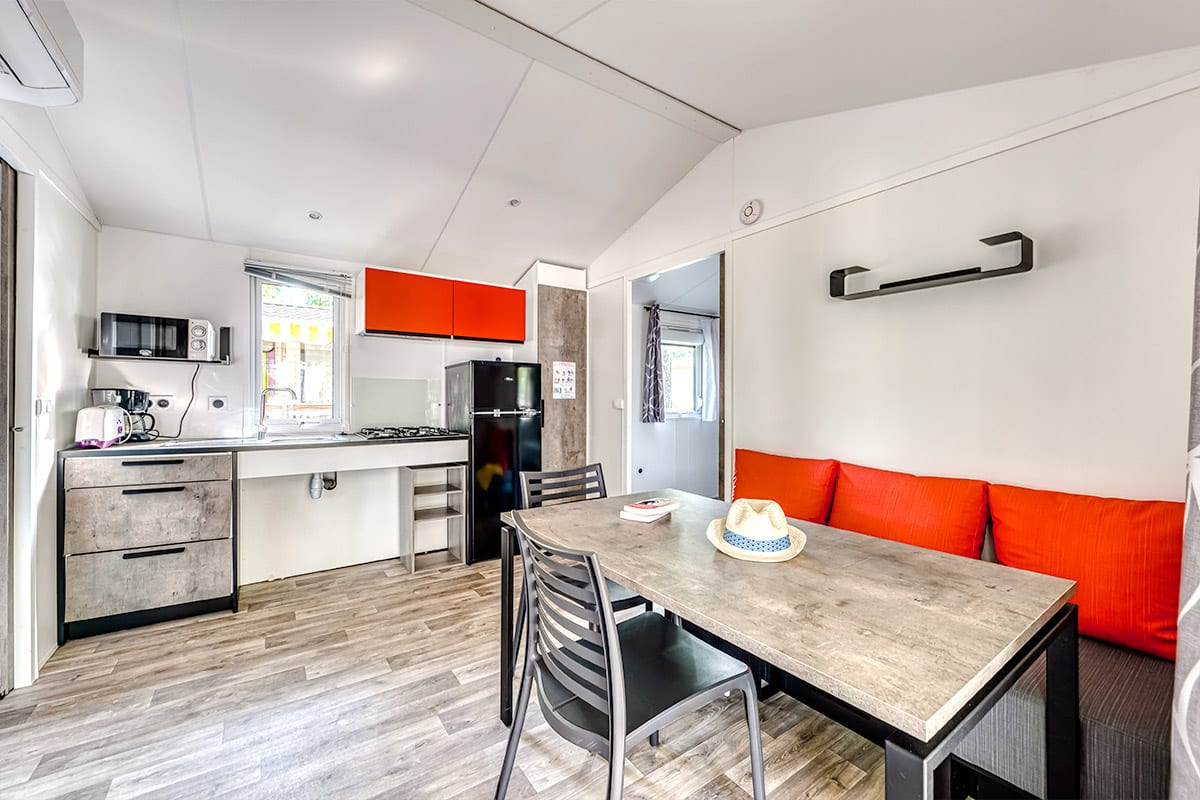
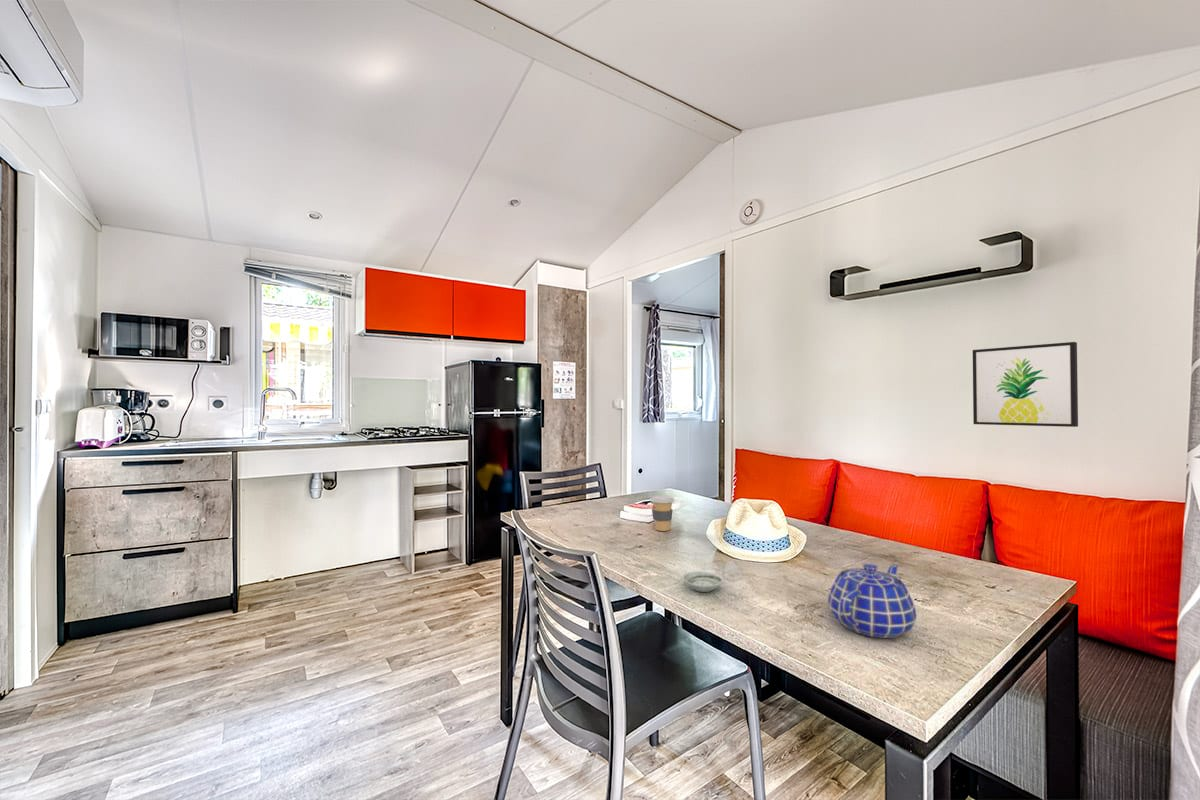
+ wall art [972,341,1079,428]
+ teapot [827,563,918,639]
+ coffee cup [649,494,675,532]
+ saucer [681,571,724,593]
